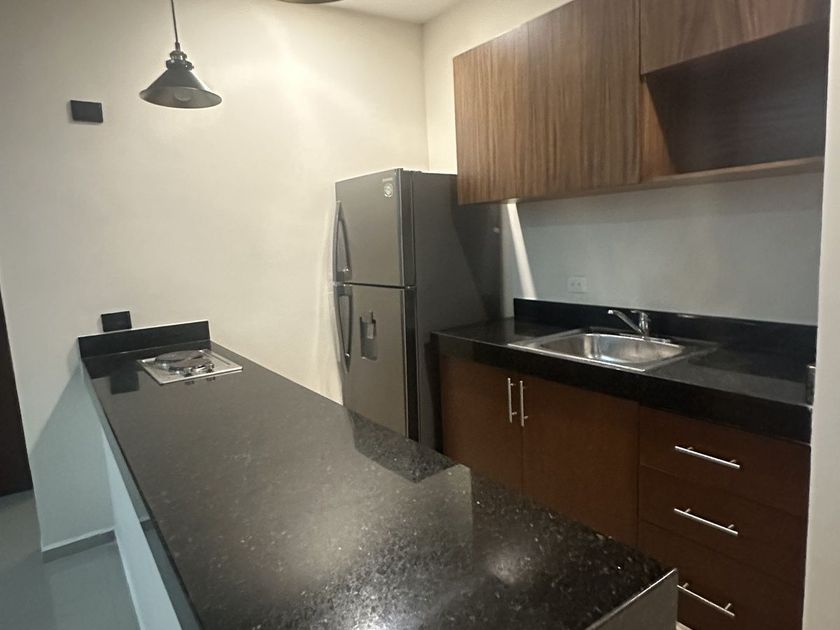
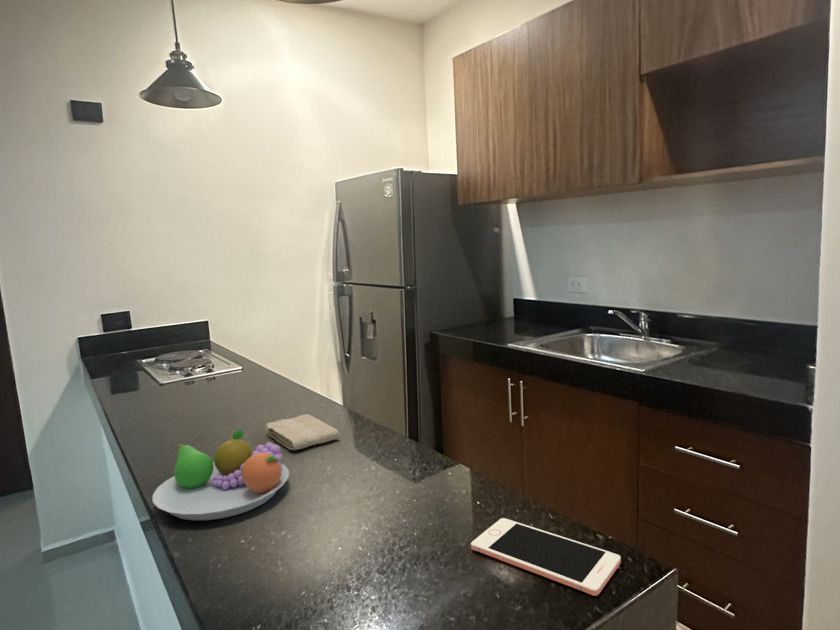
+ fruit bowl [152,429,290,521]
+ washcloth [265,413,341,451]
+ cell phone [470,517,622,597]
